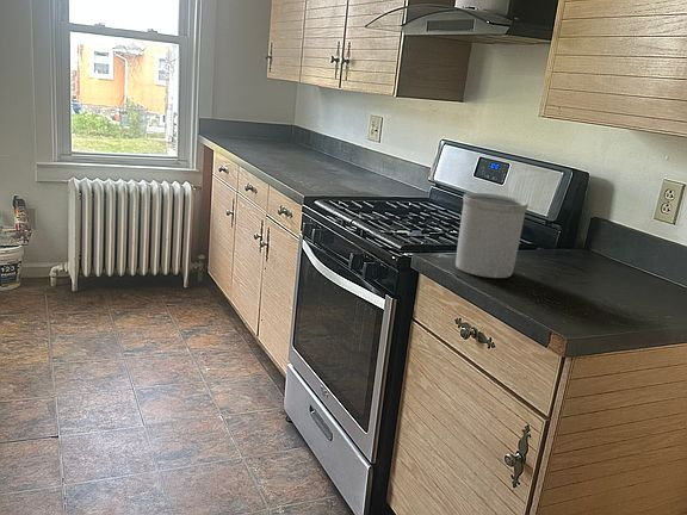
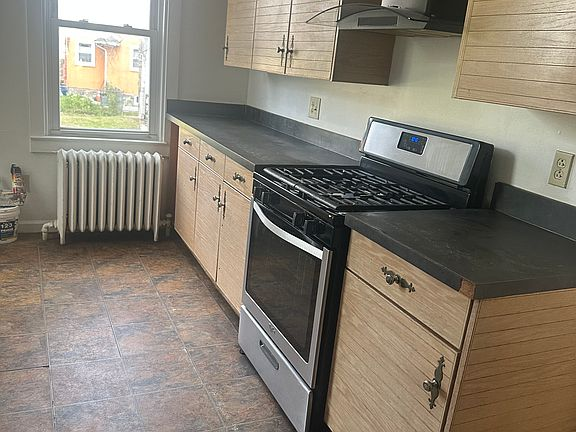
- utensil holder [454,192,530,279]
